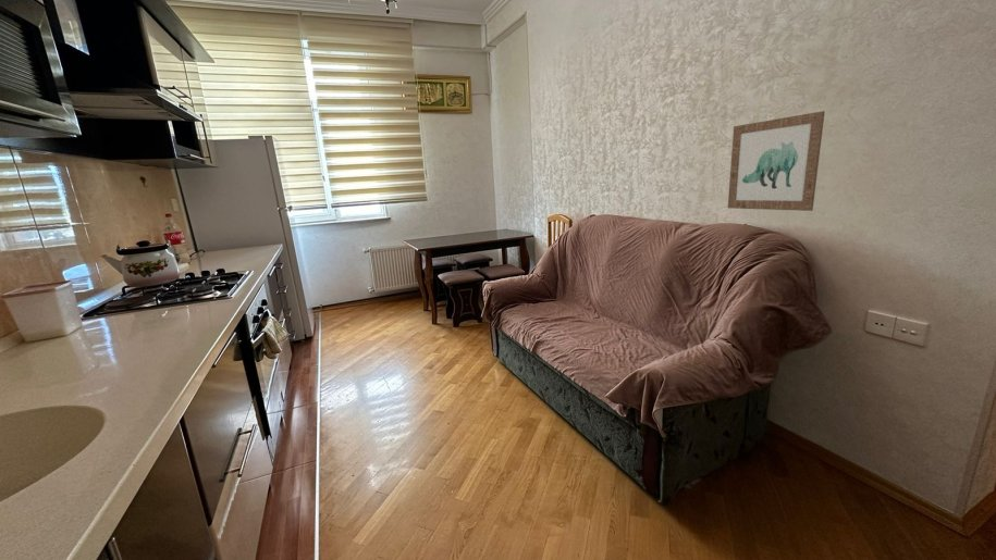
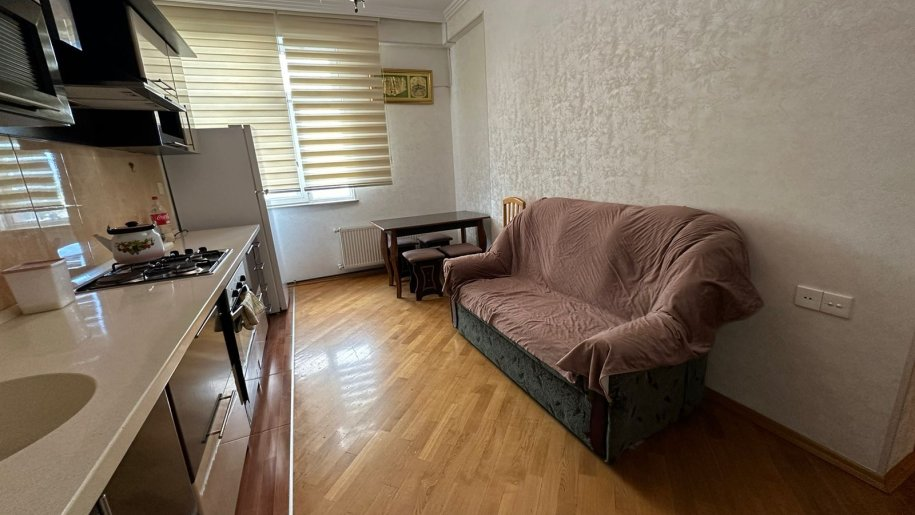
- wall art [727,110,826,212]
